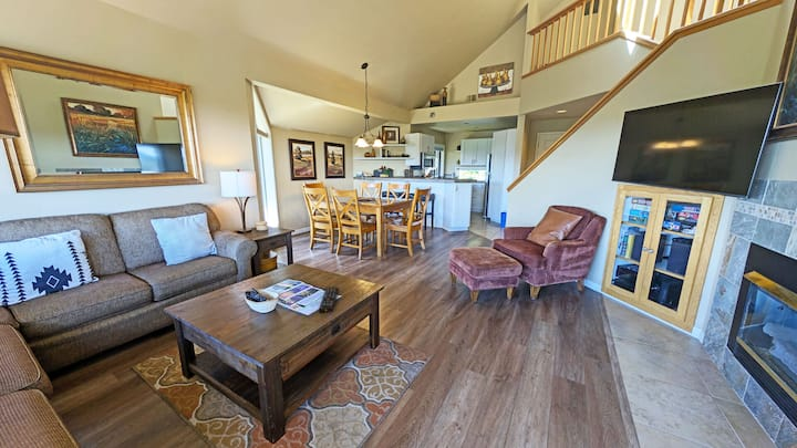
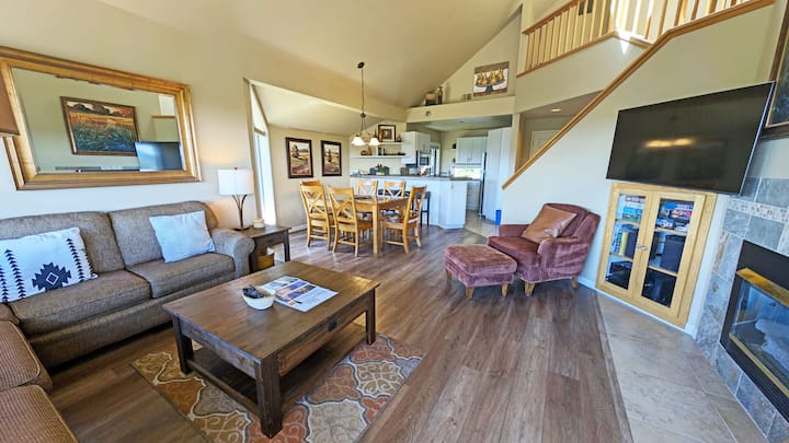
- remote control [318,285,339,313]
